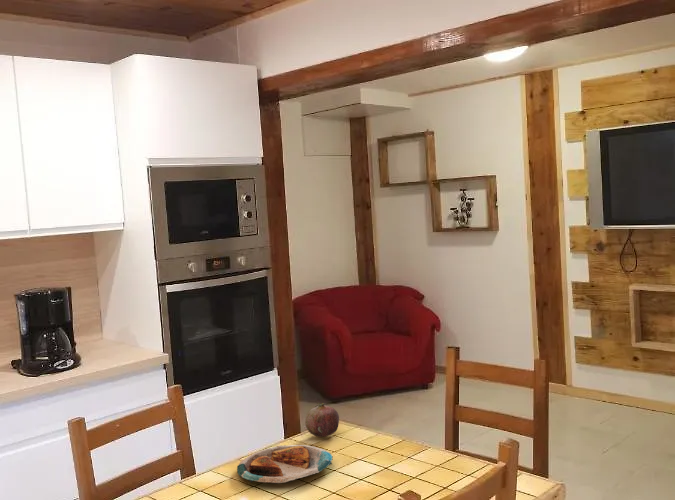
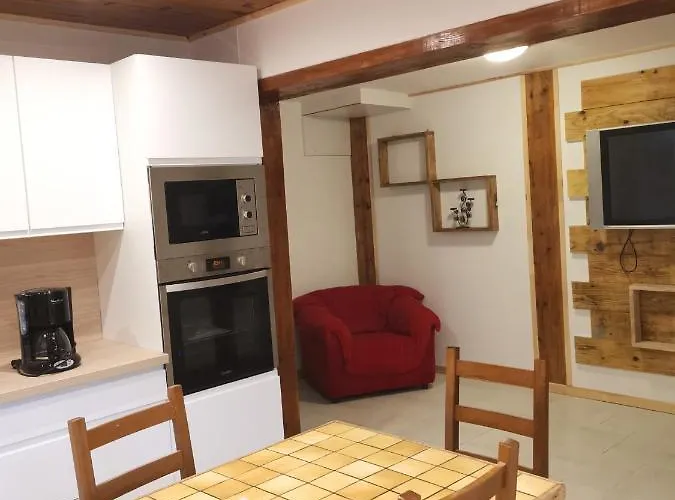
- fruit [304,402,340,438]
- plate [236,444,334,484]
